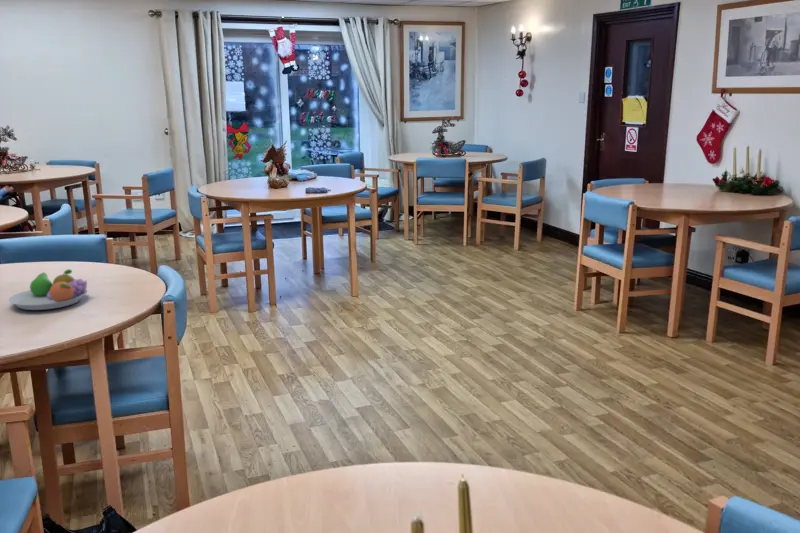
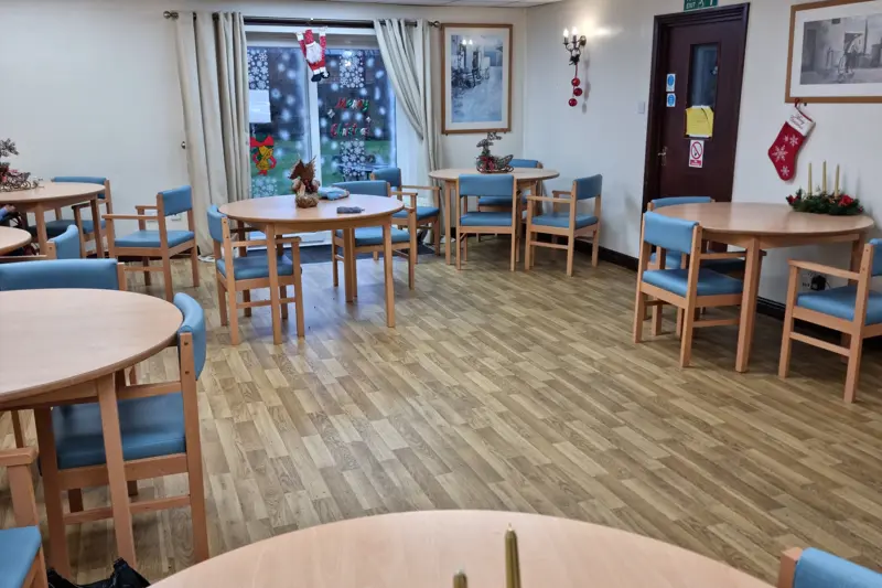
- fruit bowl [7,268,88,311]
